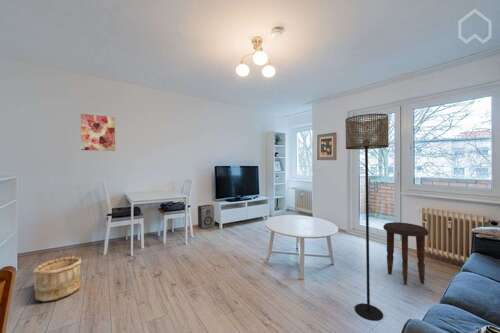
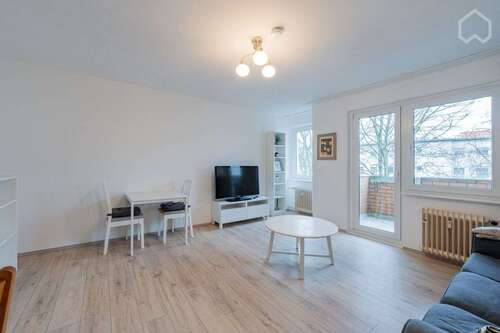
- floor lamp [344,113,390,322]
- speaker [197,203,215,230]
- side table [382,221,430,286]
- wall art [80,113,116,152]
- wooden bucket [32,255,82,302]
